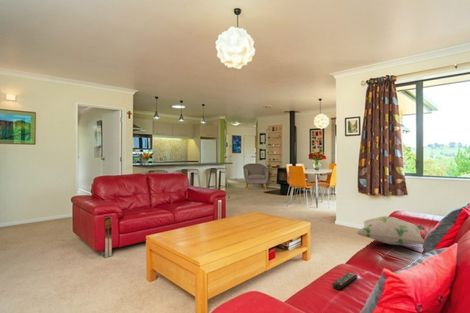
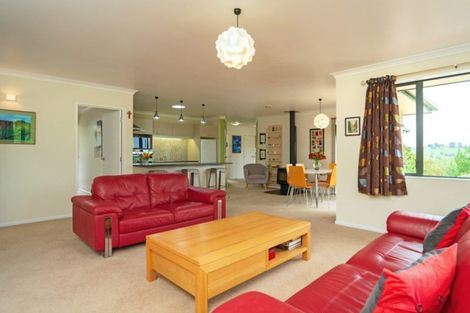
- remote control [332,271,358,291]
- decorative pillow [356,215,426,246]
